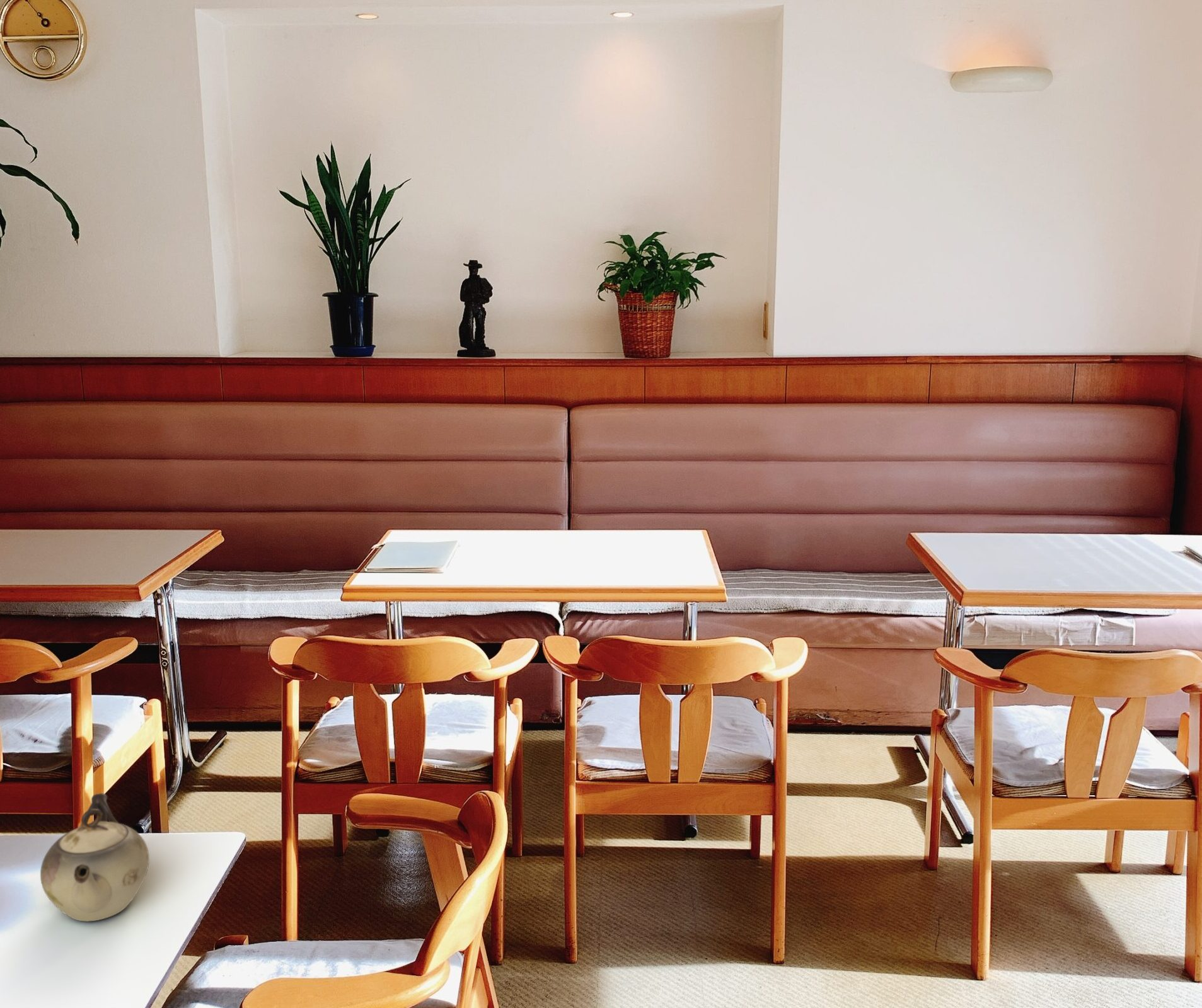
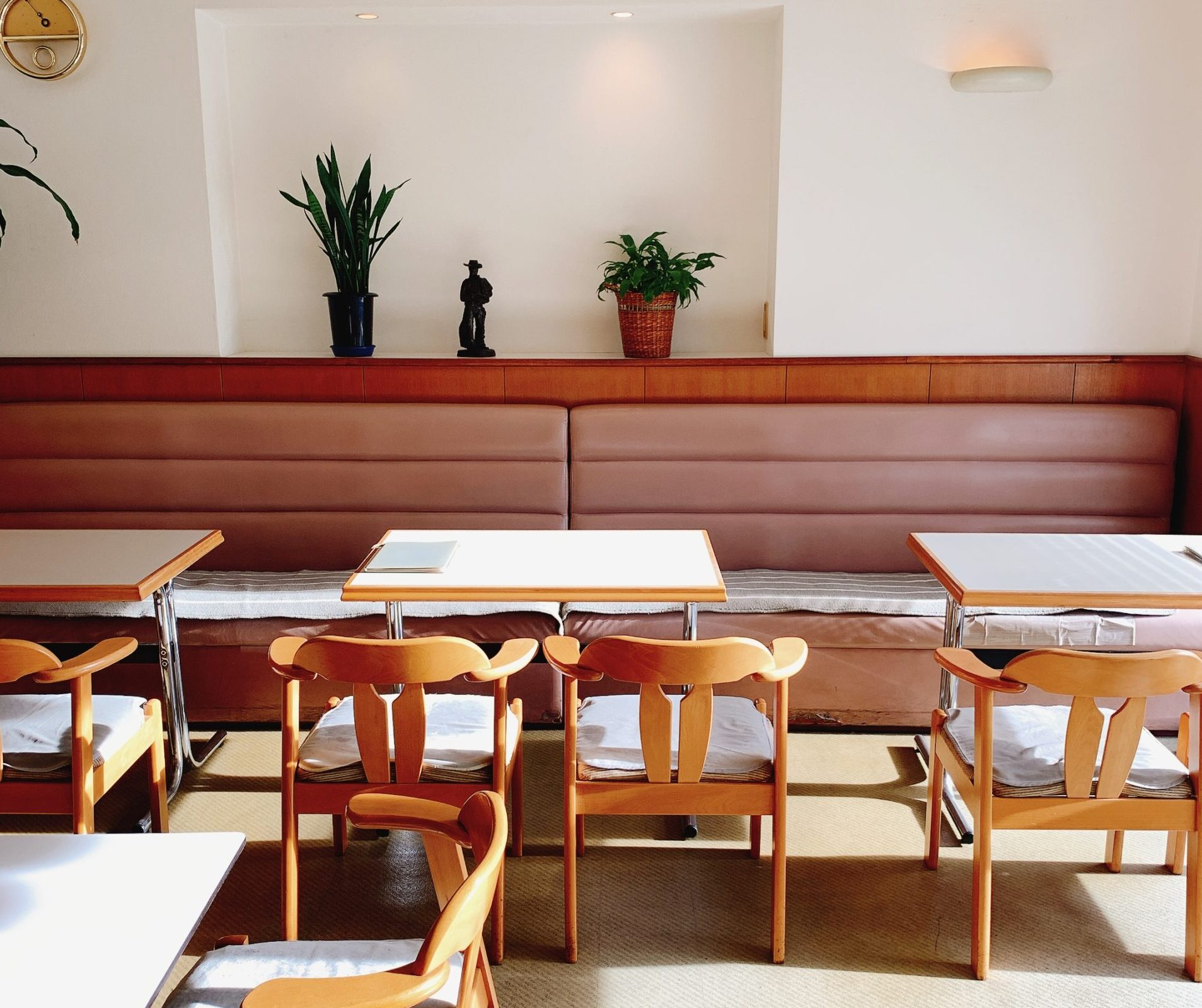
- teapot [40,793,150,922]
